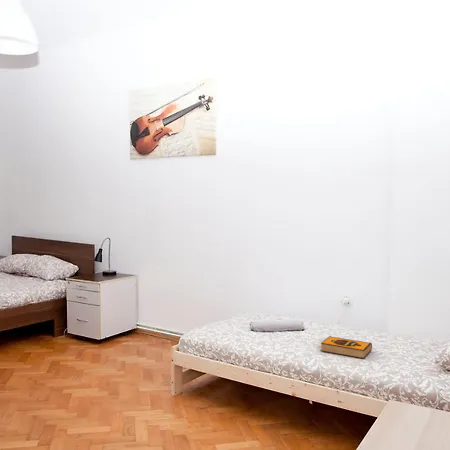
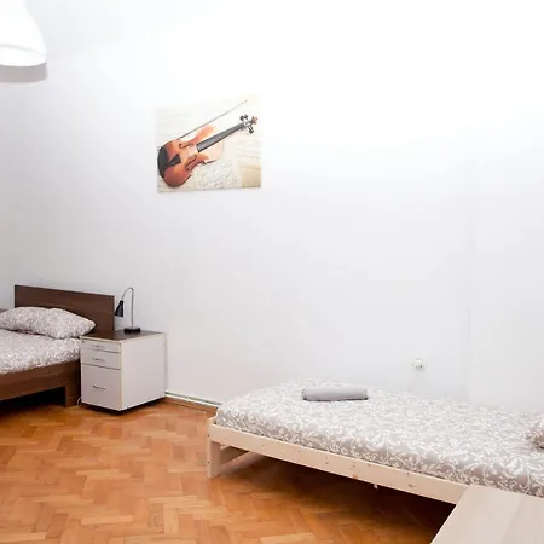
- hardback book [320,335,373,360]
